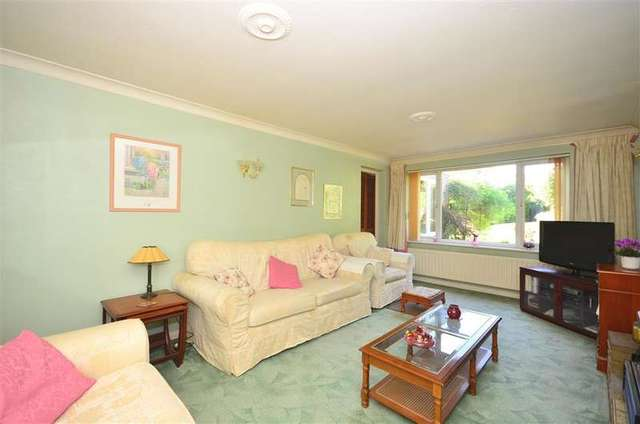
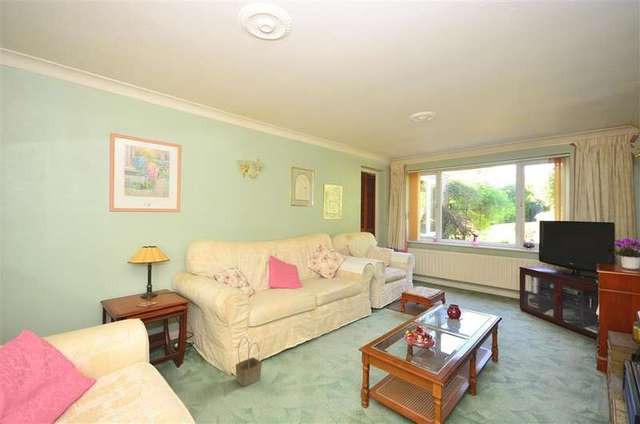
+ basket [234,336,263,387]
